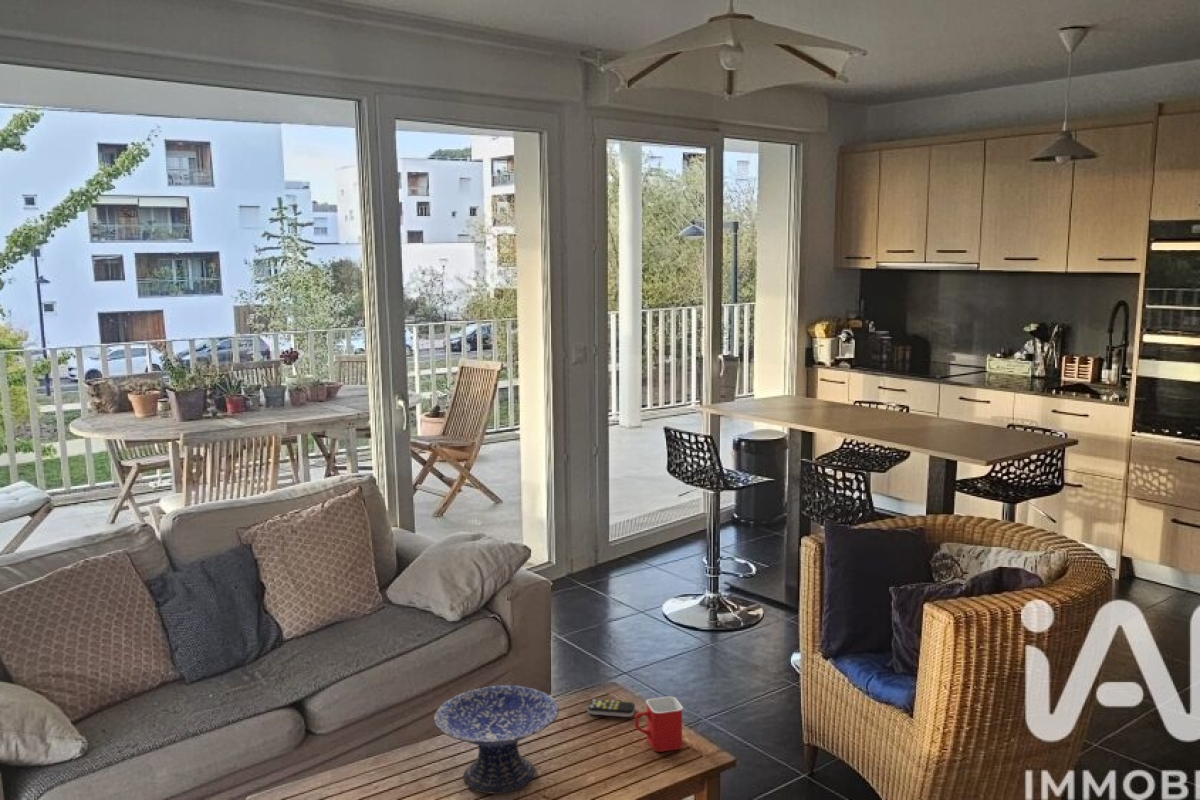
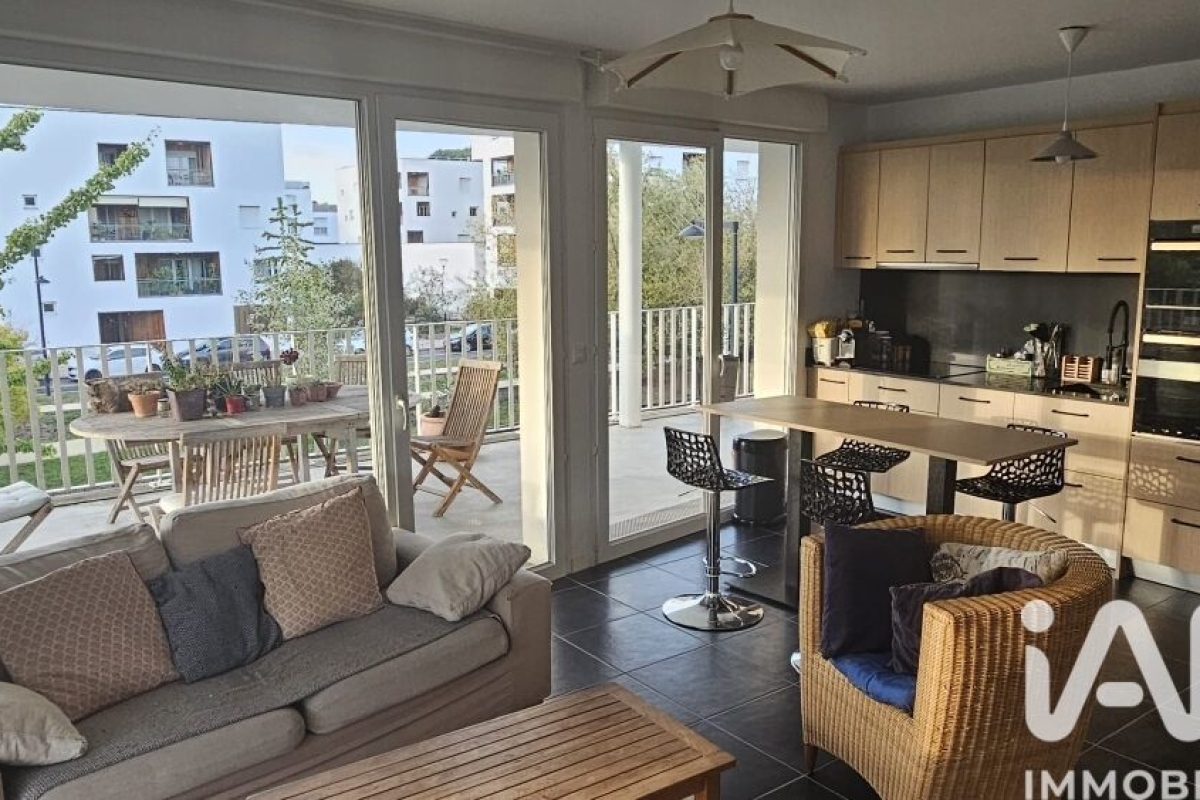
- decorative bowl [433,684,560,795]
- mug [634,695,684,753]
- remote control [587,698,636,718]
